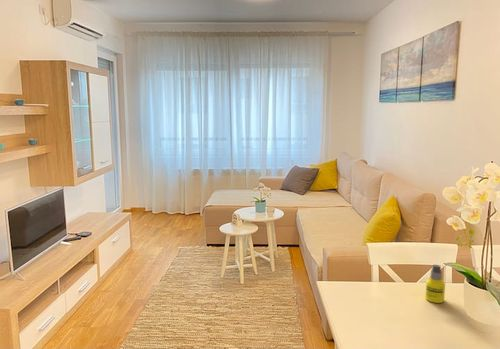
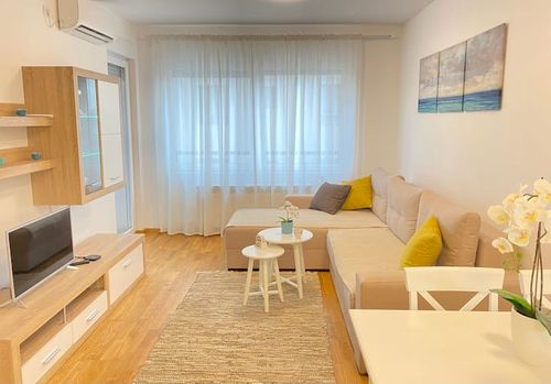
- bottle [424,264,446,304]
